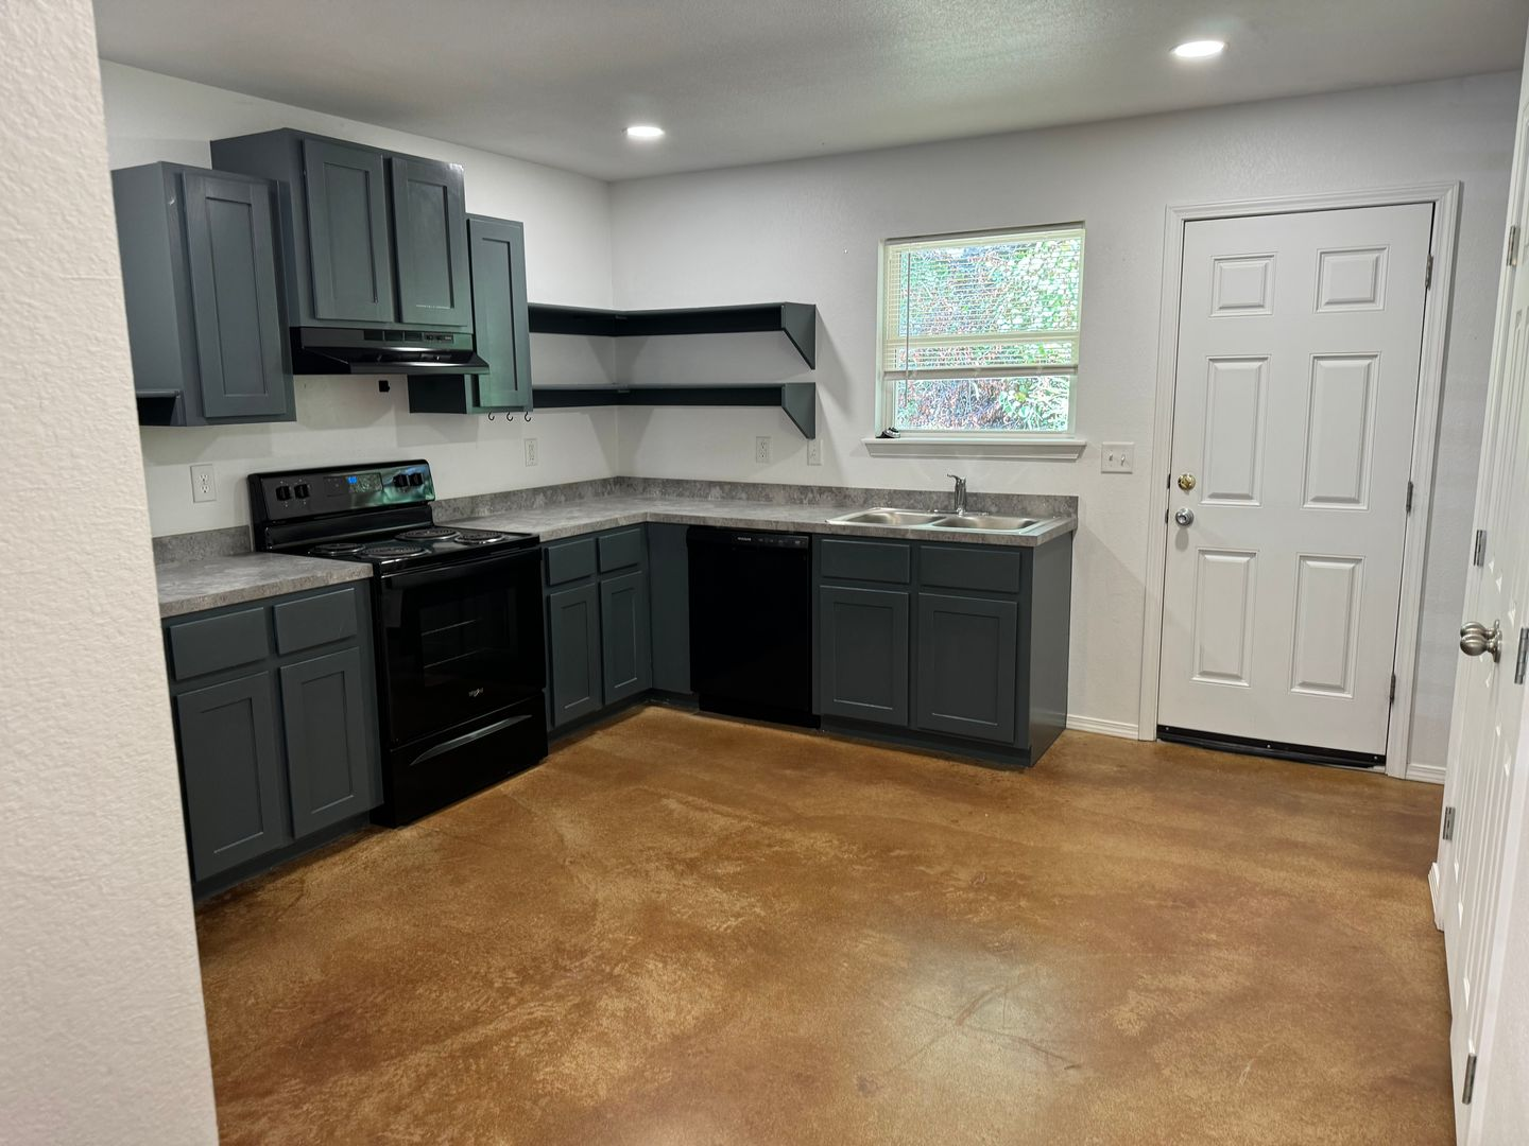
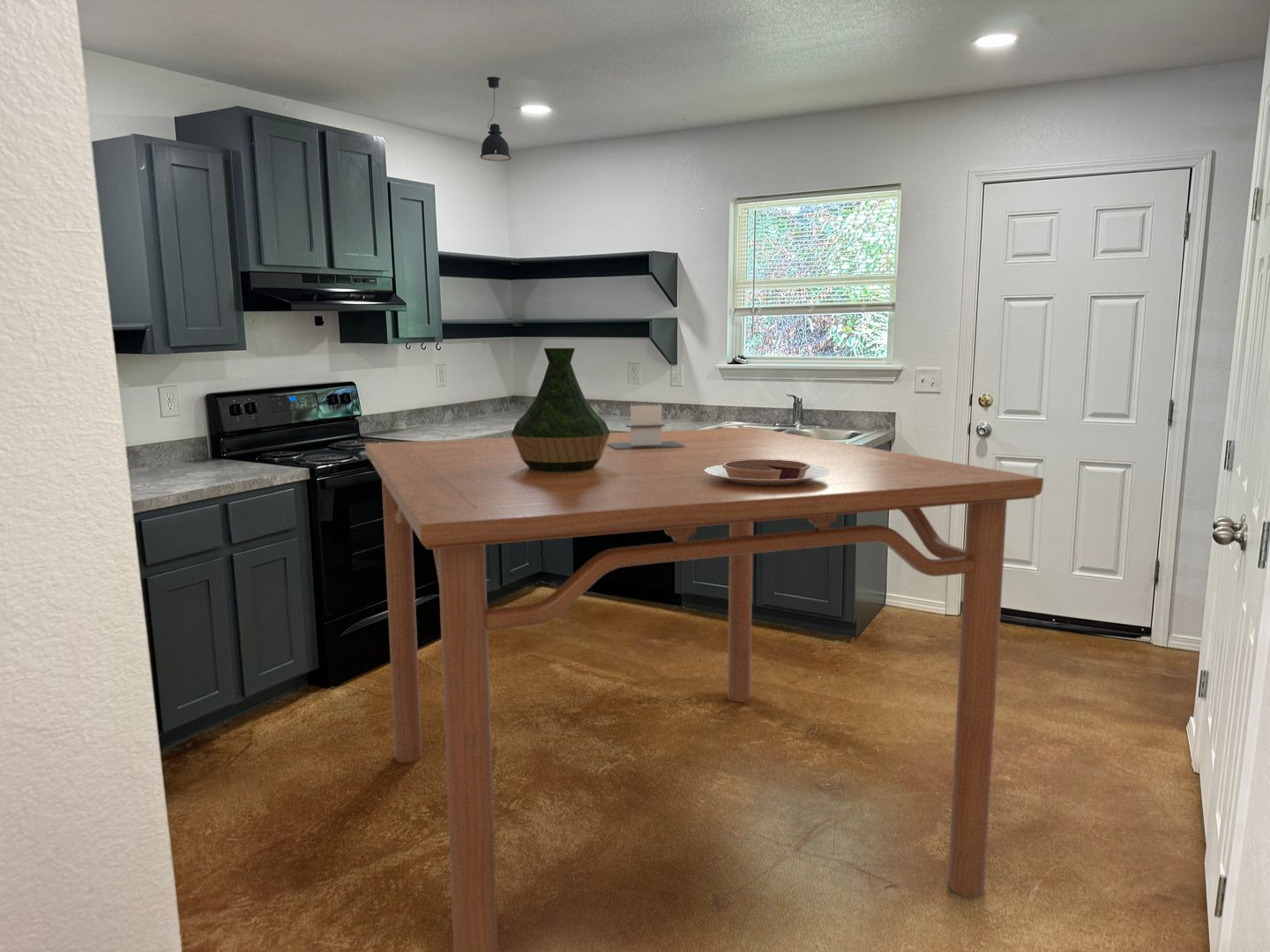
+ pendant light [480,76,512,161]
+ dining table [364,427,1044,952]
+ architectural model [607,405,684,449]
+ vase [511,347,611,472]
+ chocolate tart [705,459,829,485]
